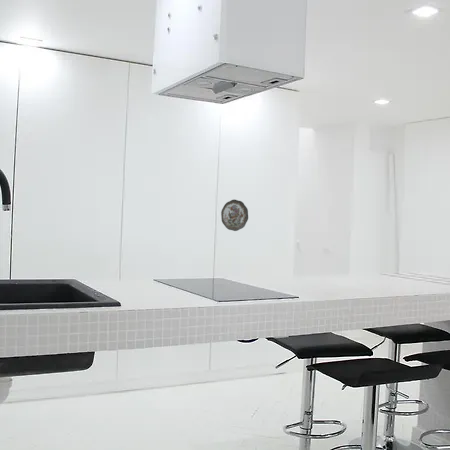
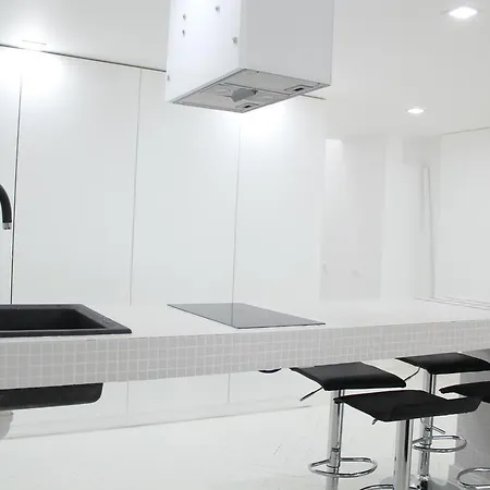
- decorative plate [220,199,249,232]
